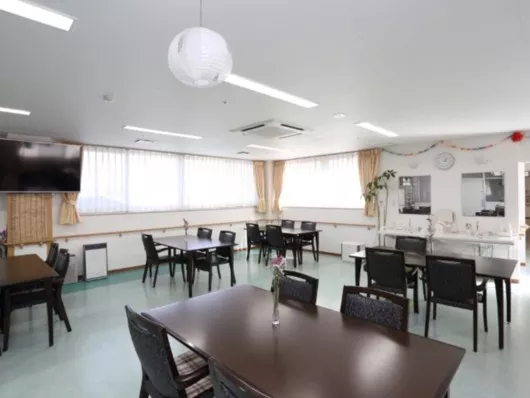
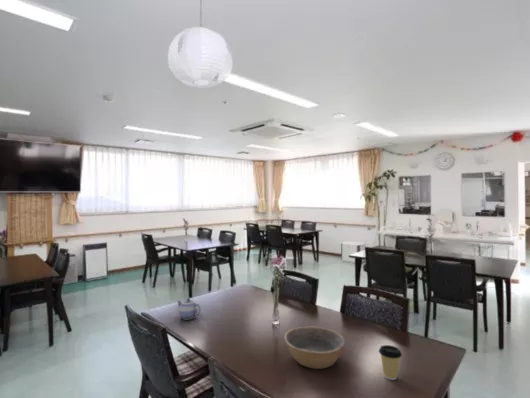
+ bowl [283,325,346,370]
+ teapot [176,297,202,320]
+ coffee cup [378,344,403,381]
